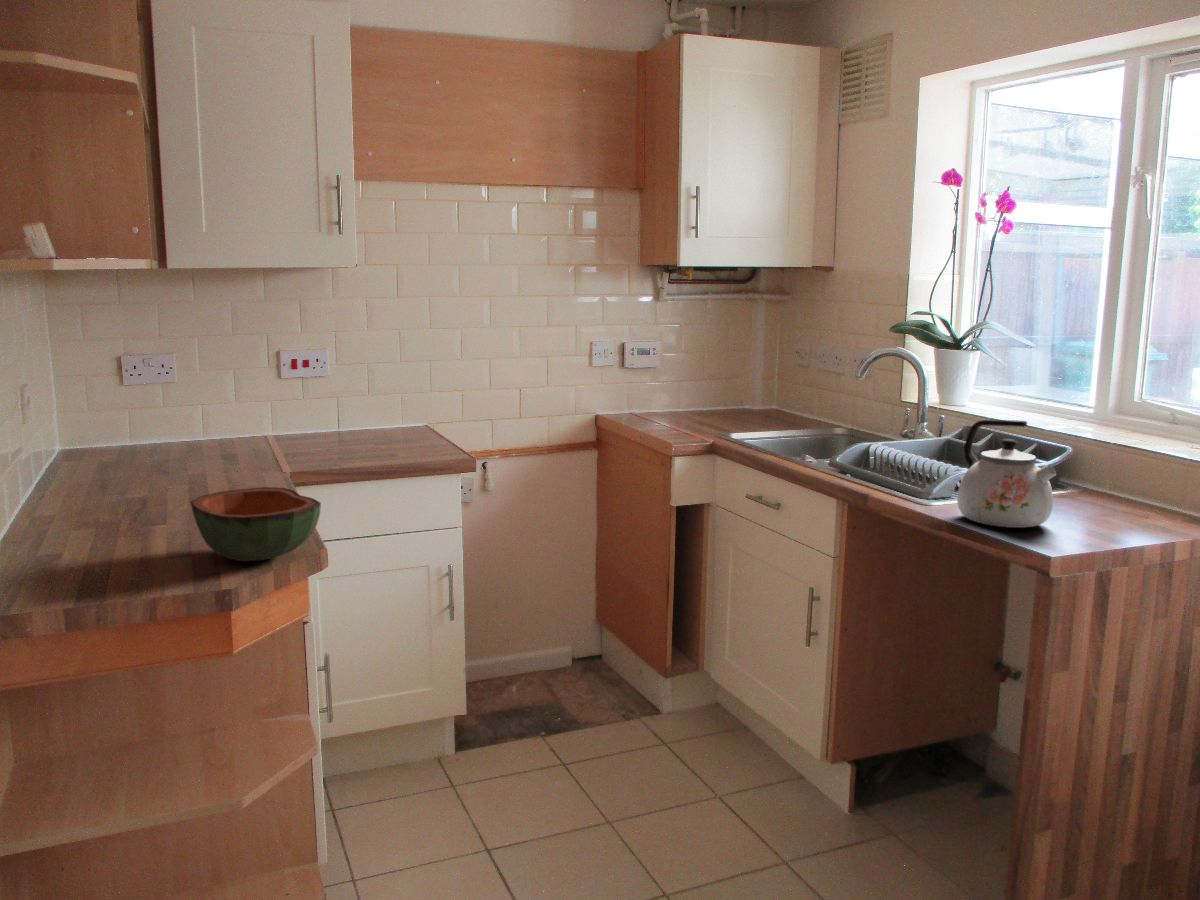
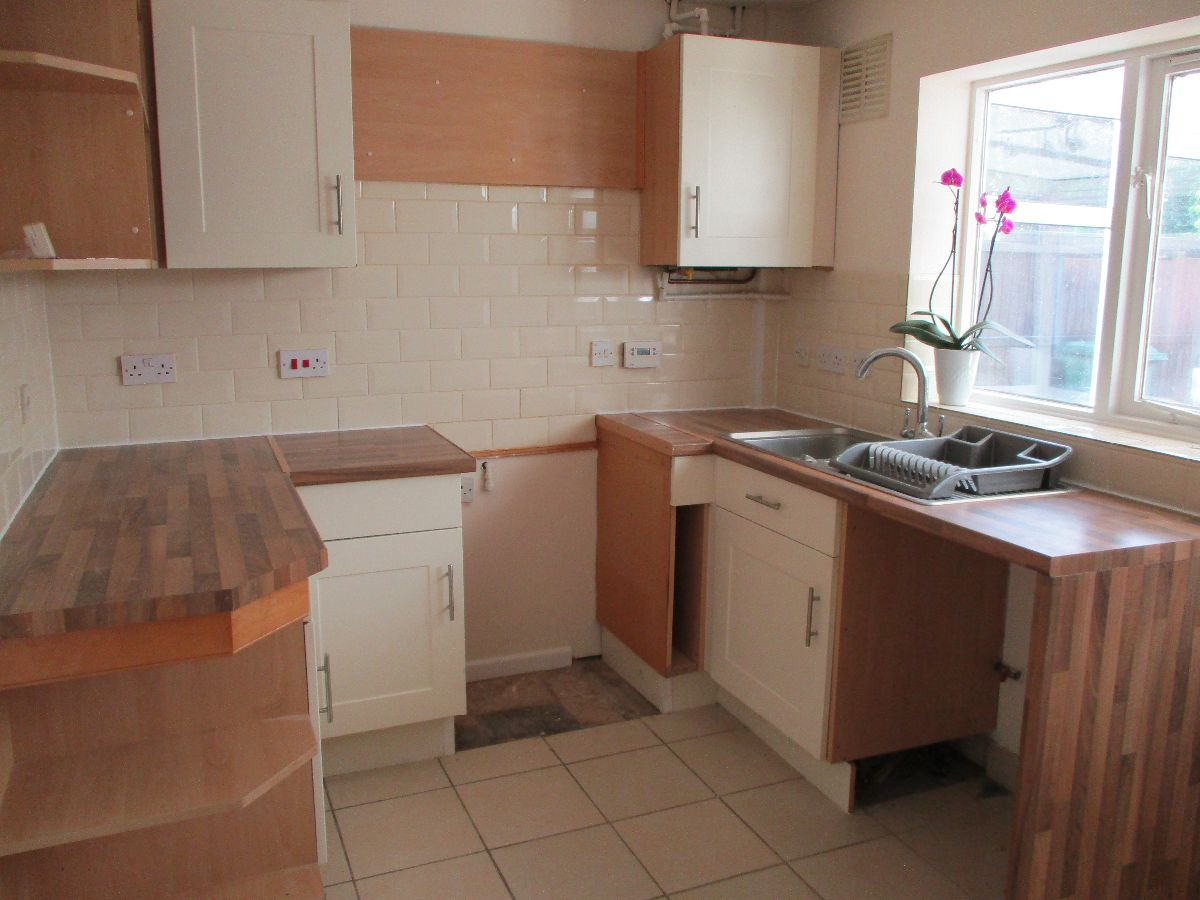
- bowl [190,486,322,562]
- kettle [956,419,1057,529]
